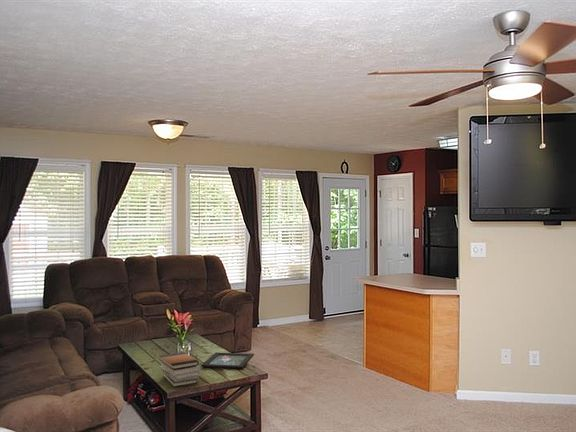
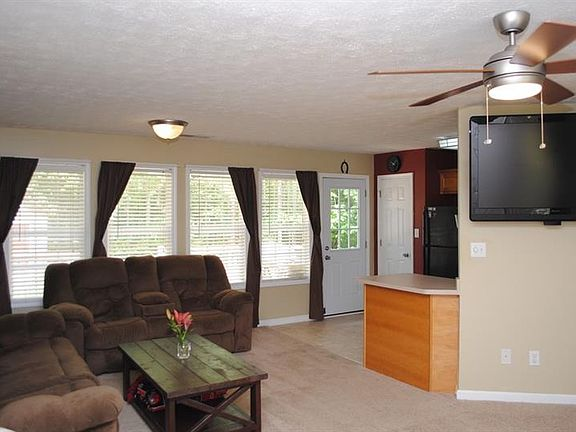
- book stack [158,351,201,388]
- decorative tray [200,351,255,370]
